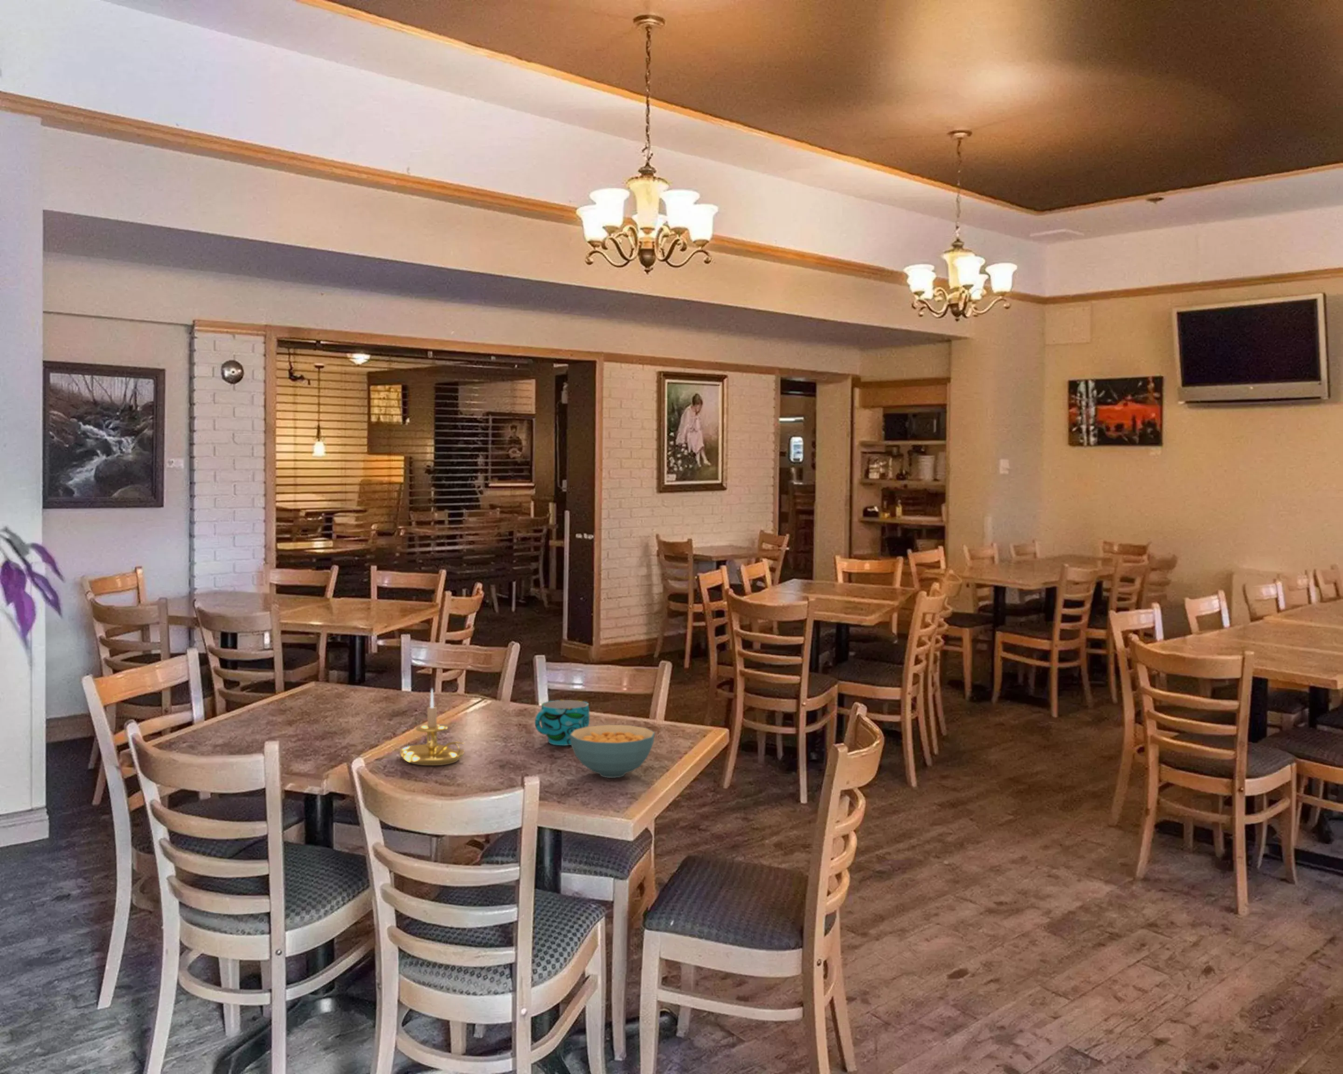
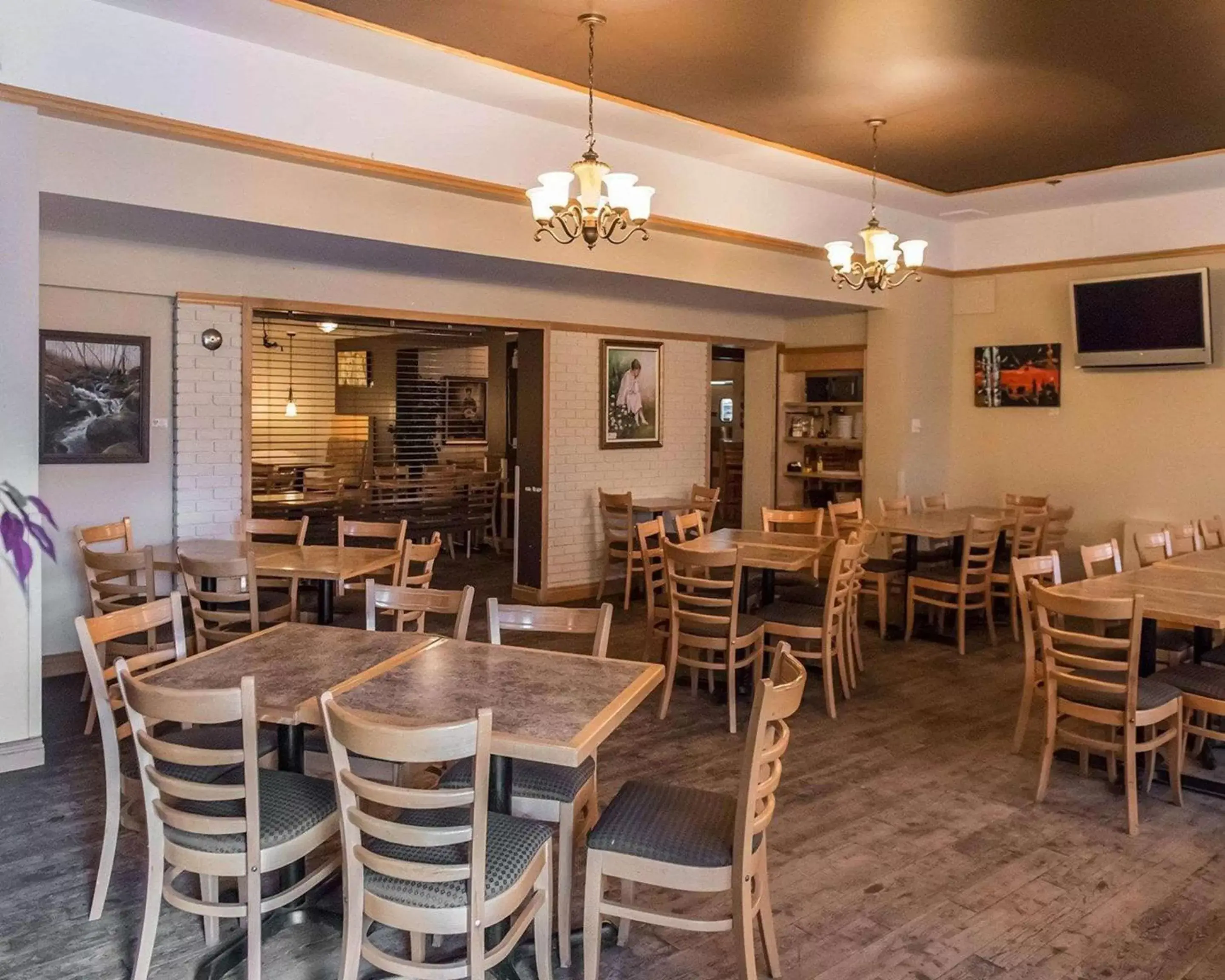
- cereal bowl [570,724,656,778]
- candle holder [399,688,465,766]
- cup [534,699,590,746]
